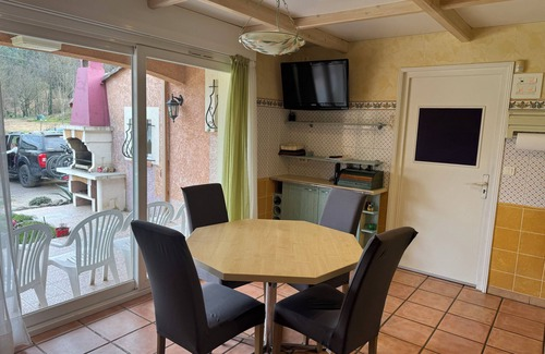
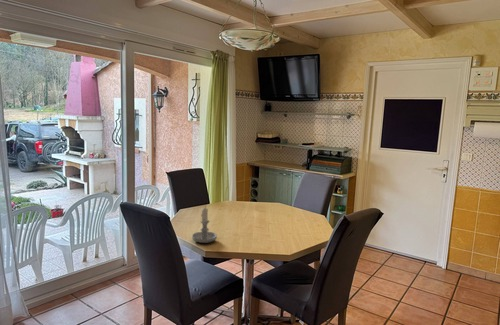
+ candle [191,205,218,244]
